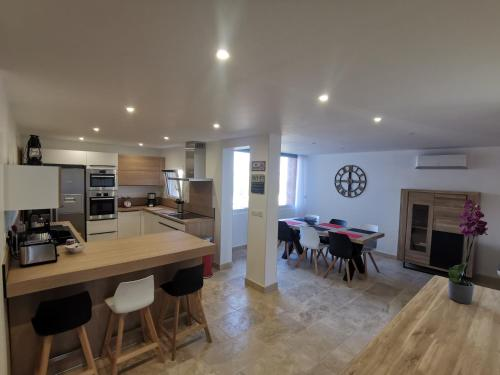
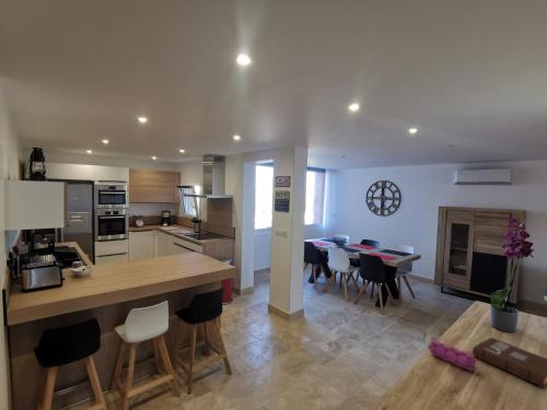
+ book [472,337,547,389]
+ pencil case [427,336,477,373]
